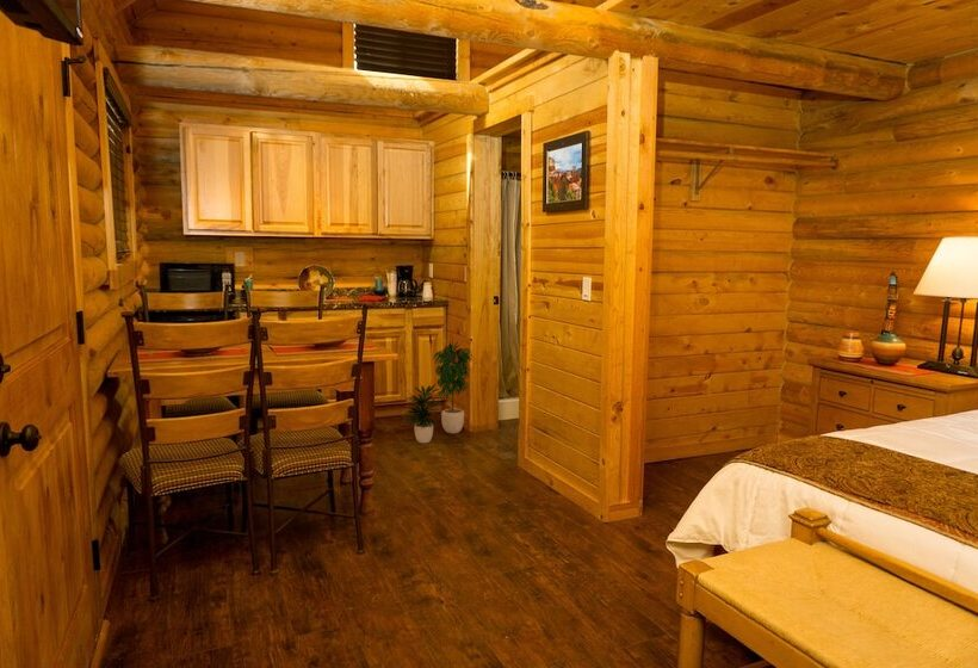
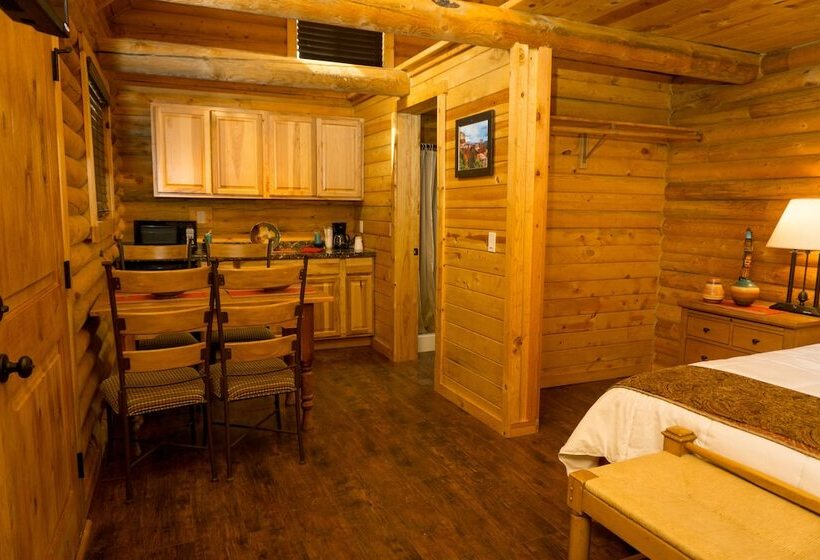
- potted plant [401,338,476,444]
